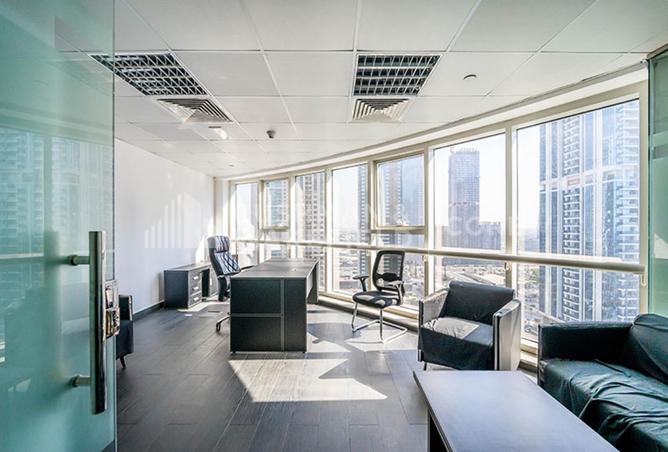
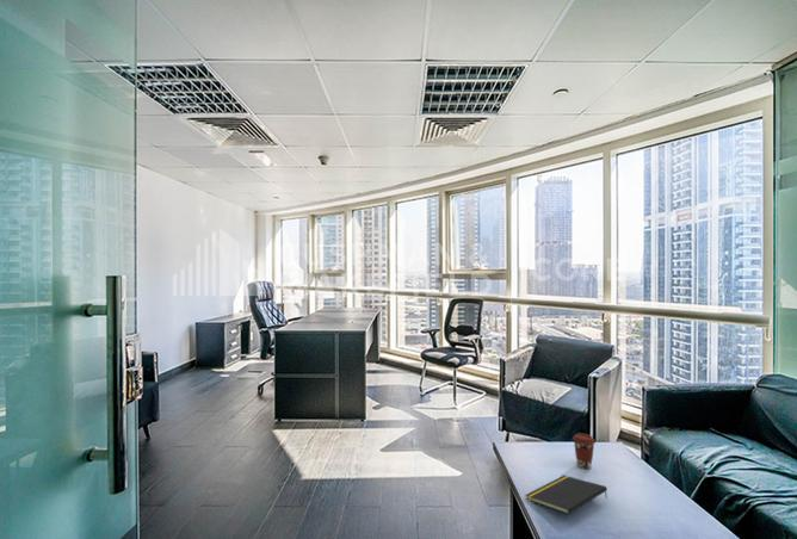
+ coffee cup [572,432,597,470]
+ notepad [524,475,608,515]
